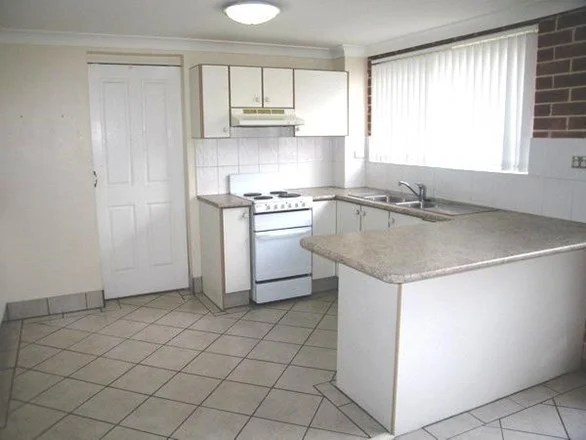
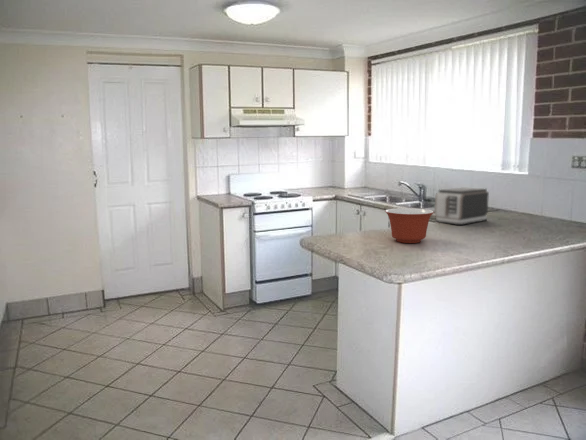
+ toaster [434,186,490,226]
+ mixing bowl [384,207,435,244]
